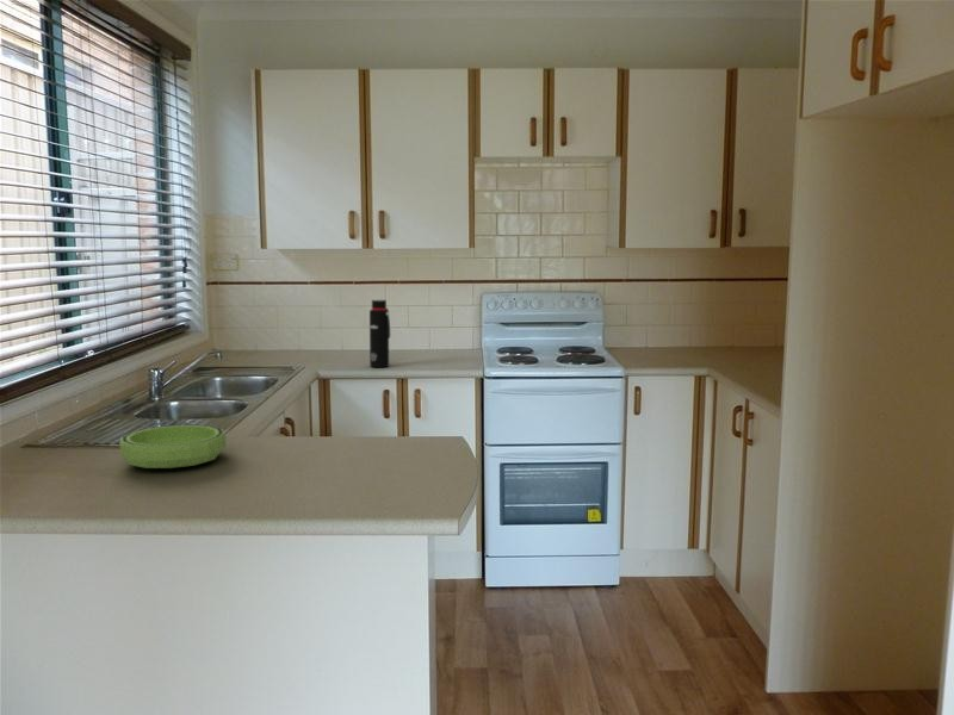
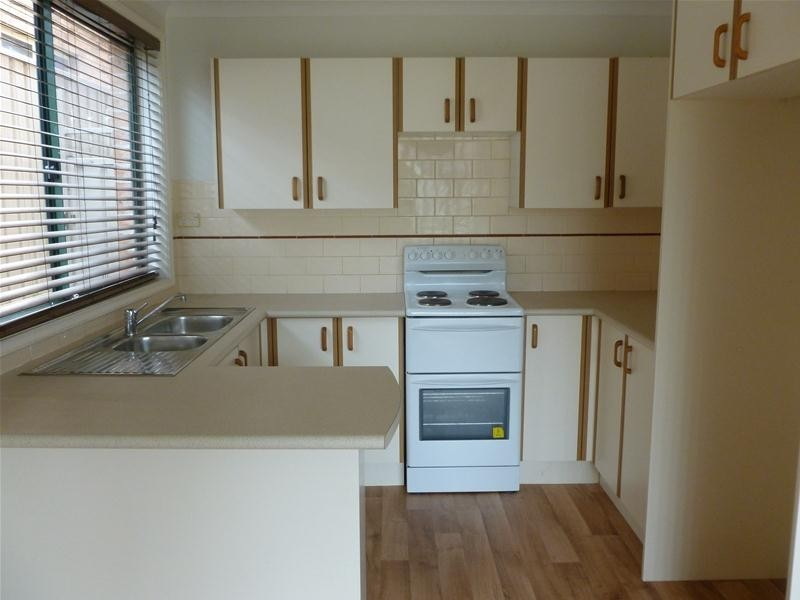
- bowl [119,424,227,470]
- water bottle [368,298,391,368]
